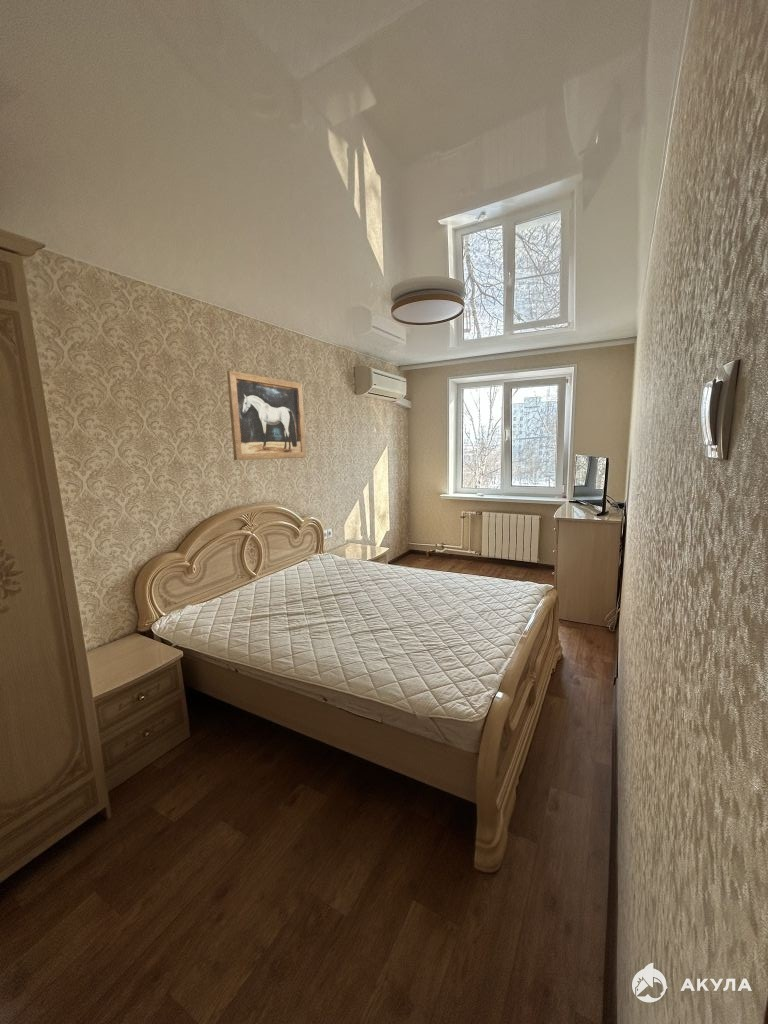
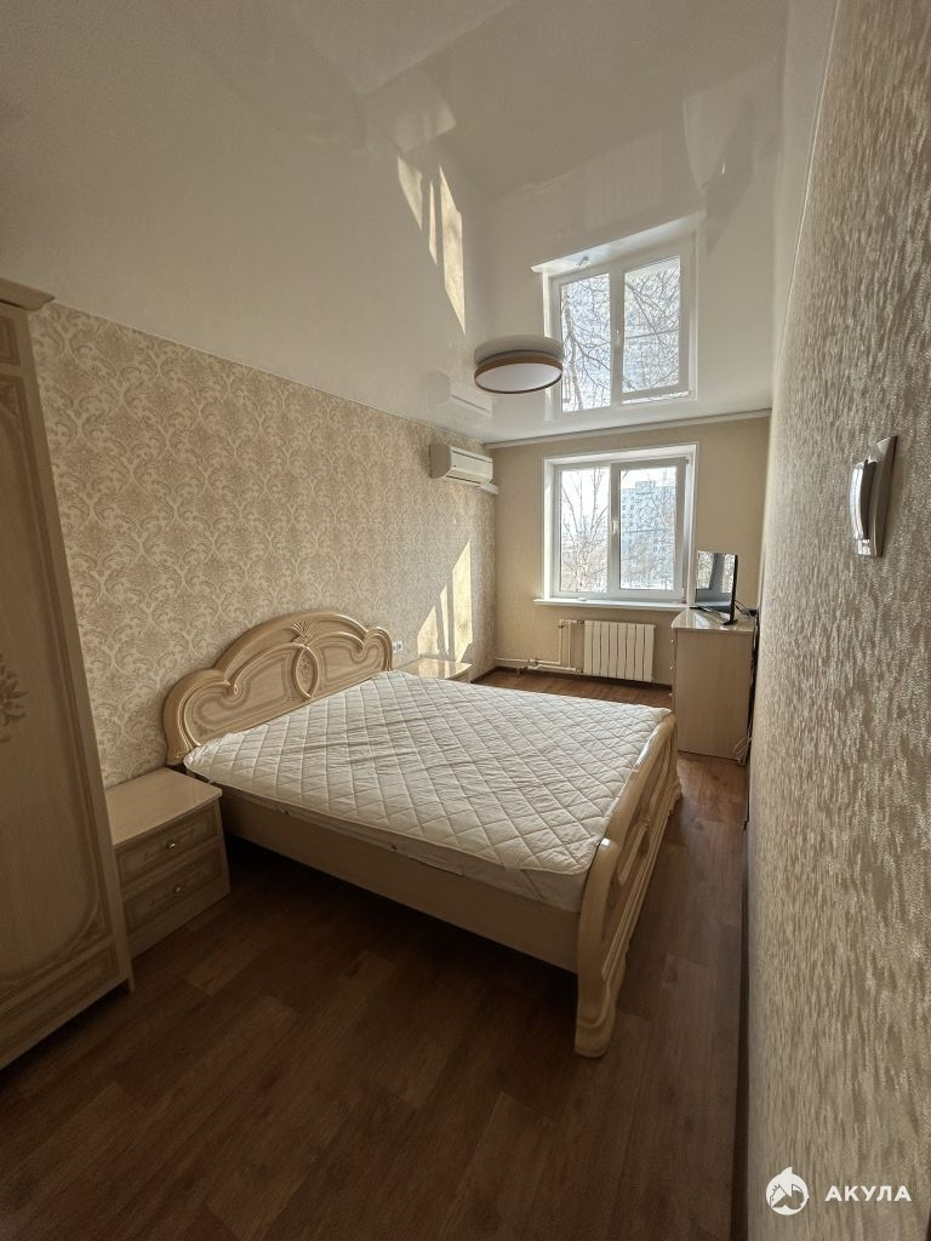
- wall art [226,370,307,461]
